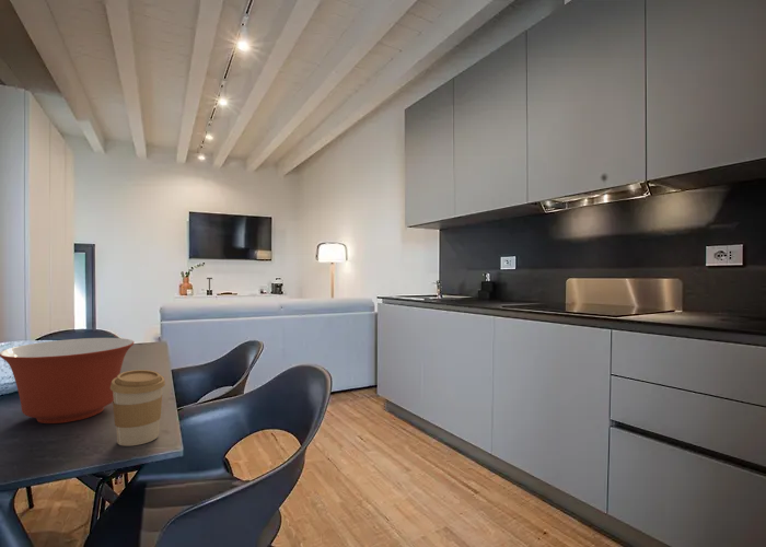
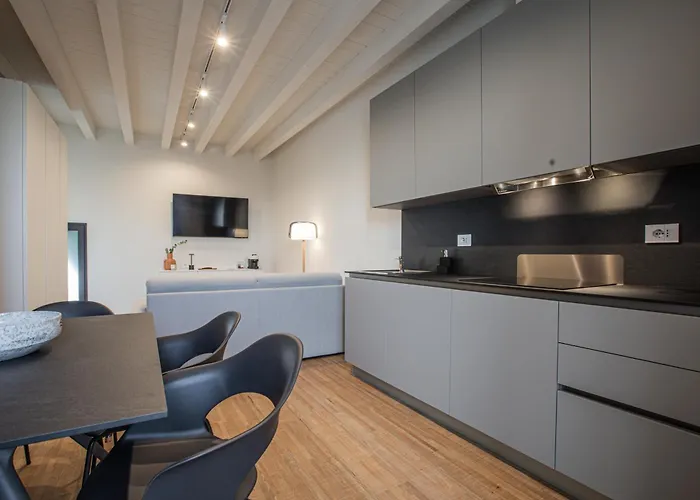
- coffee cup [111,369,166,447]
- mixing bowl [0,337,135,424]
